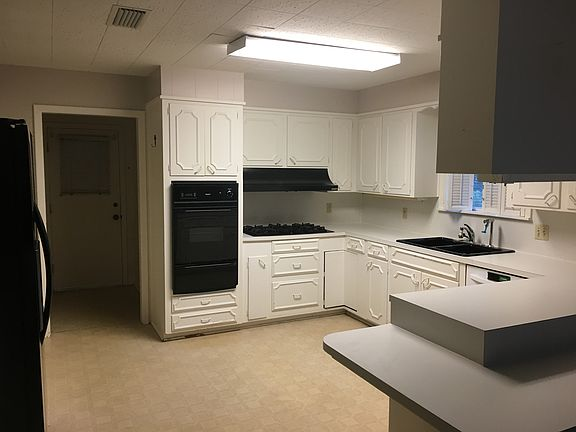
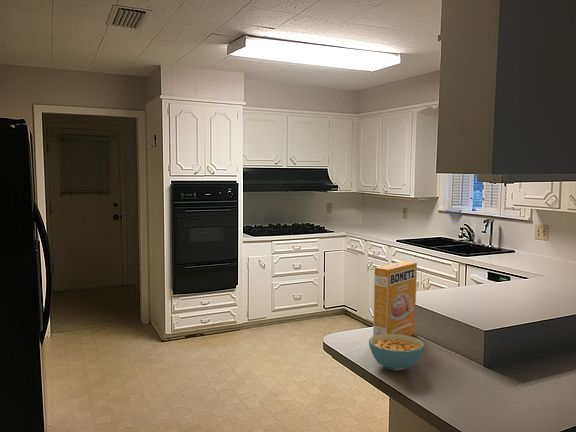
+ cereal bowl [368,334,425,372]
+ cereal box [372,260,418,336]
